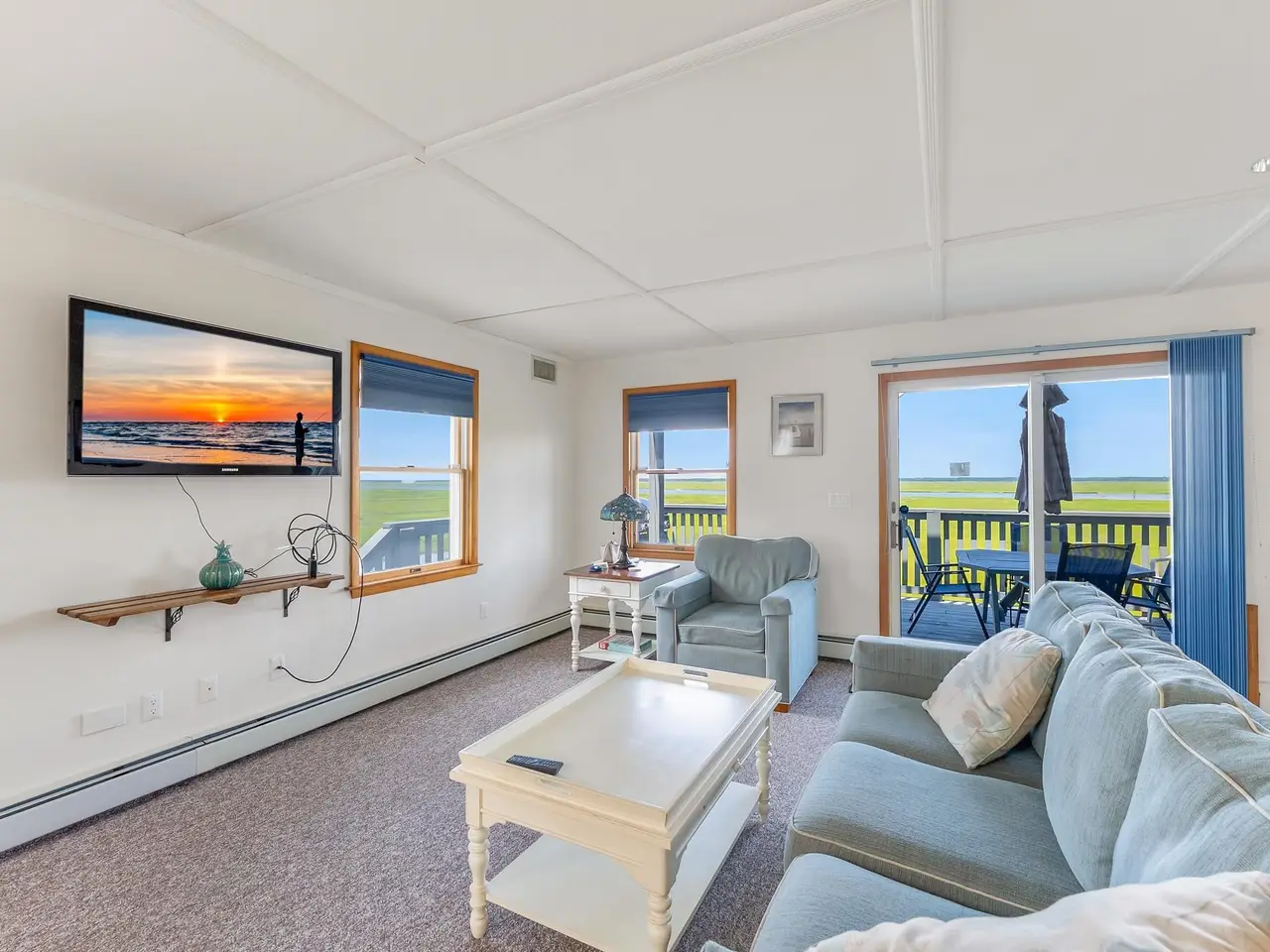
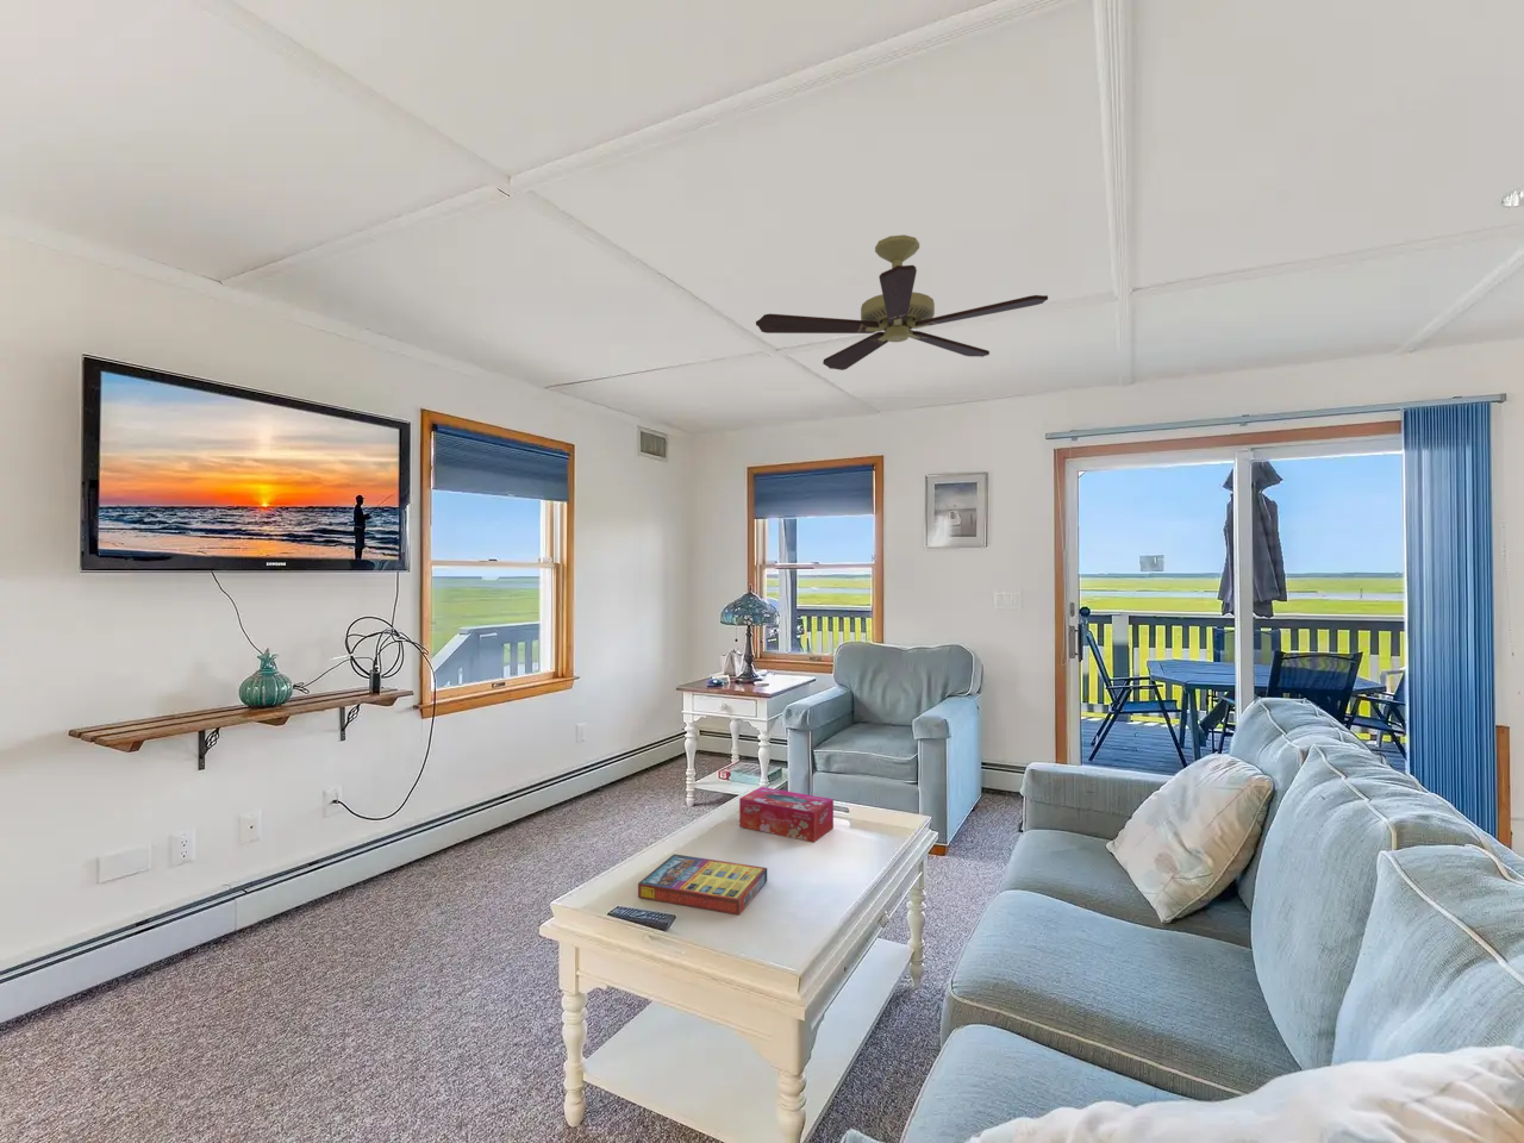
+ ceiling fan [755,233,1049,371]
+ game compilation box [637,854,768,916]
+ tissue box [738,785,835,843]
